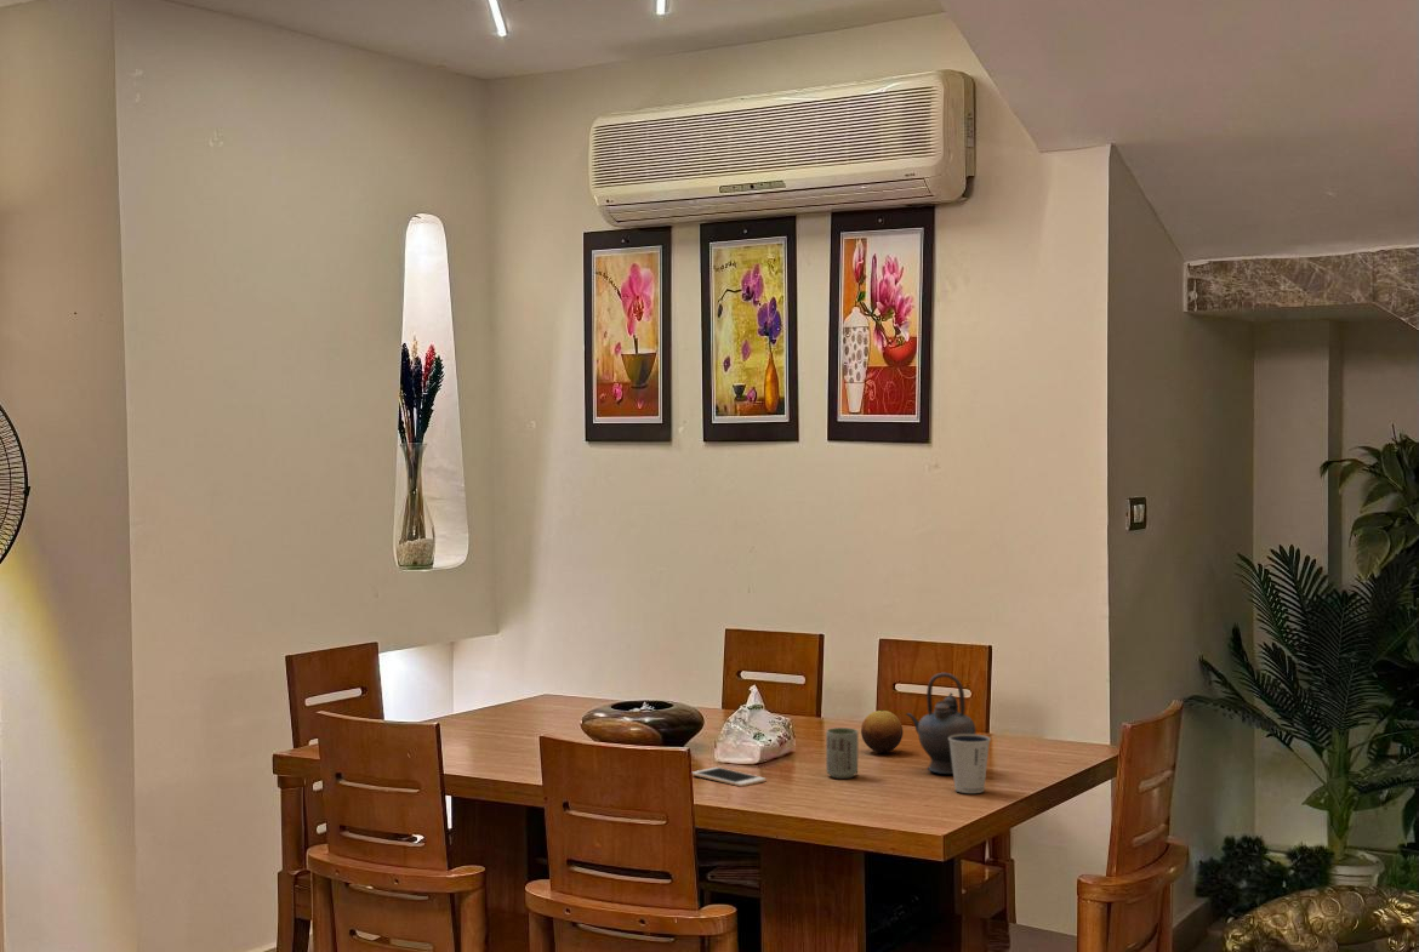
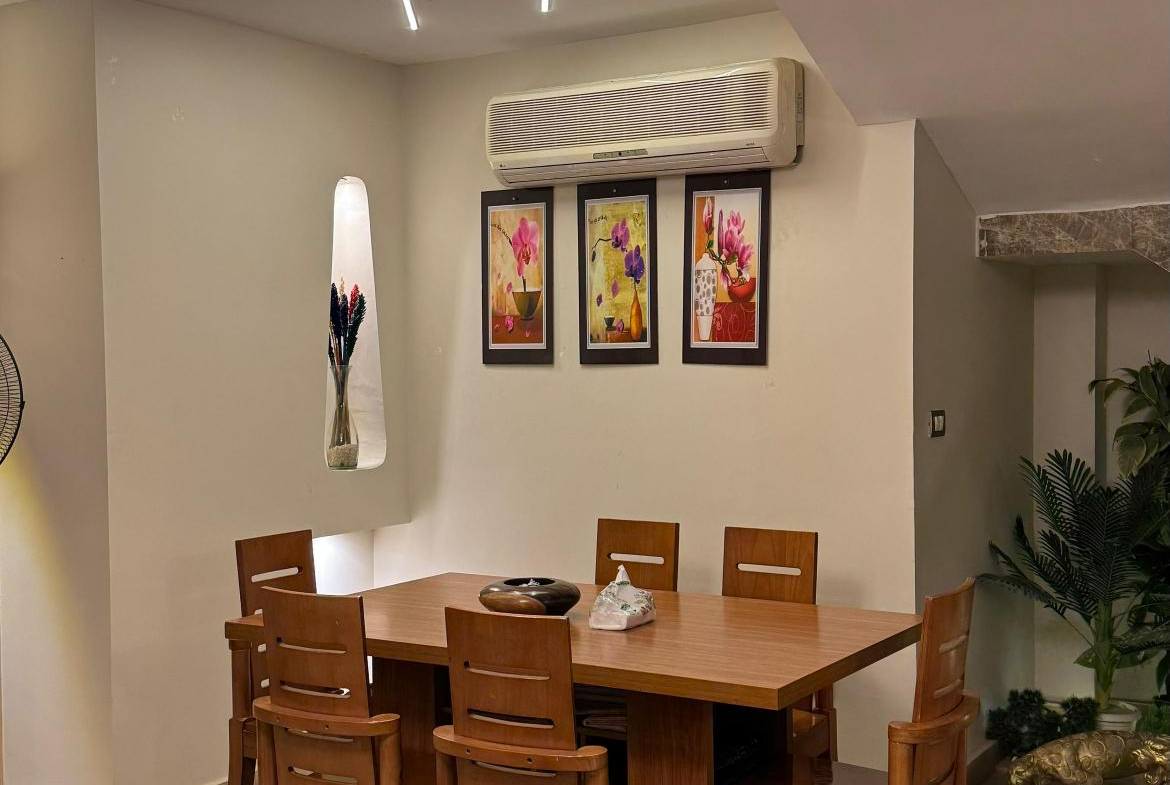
- dixie cup [948,732,992,794]
- teapot [905,672,978,775]
- cup [825,726,859,780]
- fruit [860,709,904,753]
- cell phone [691,766,768,788]
